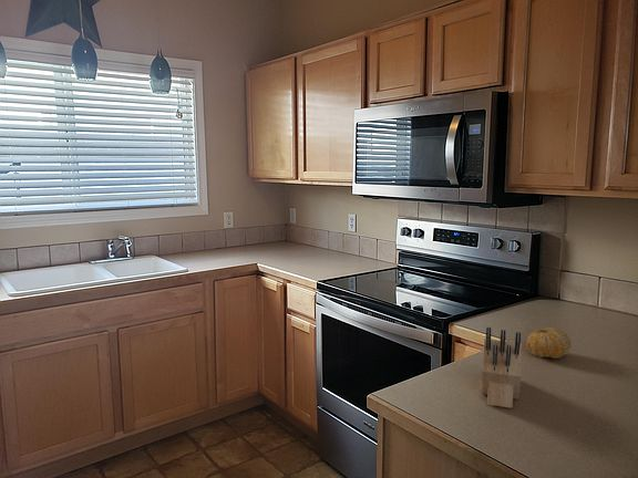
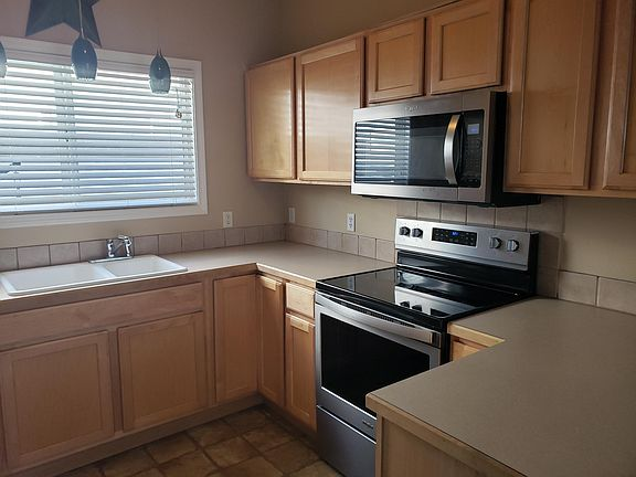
- fruit [525,326,573,360]
- knife block [481,326,523,409]
